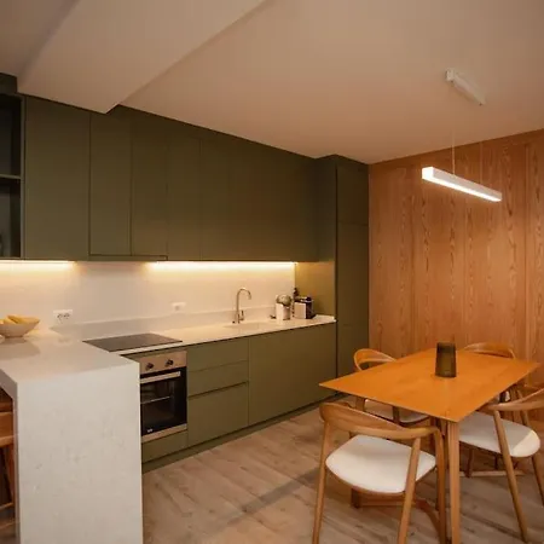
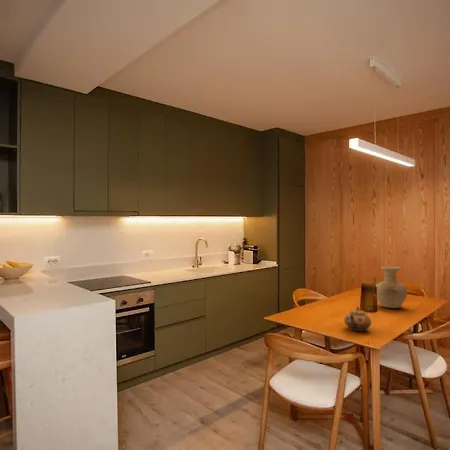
+ teapot [343,306,372,333]
+ vase [375,265,408,309]
